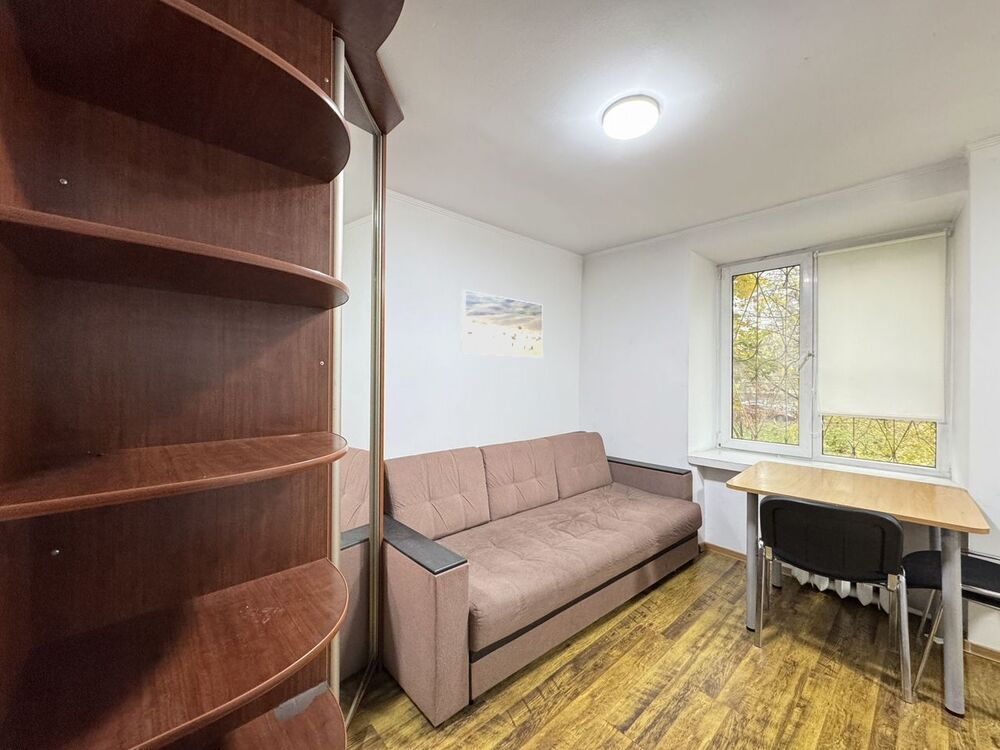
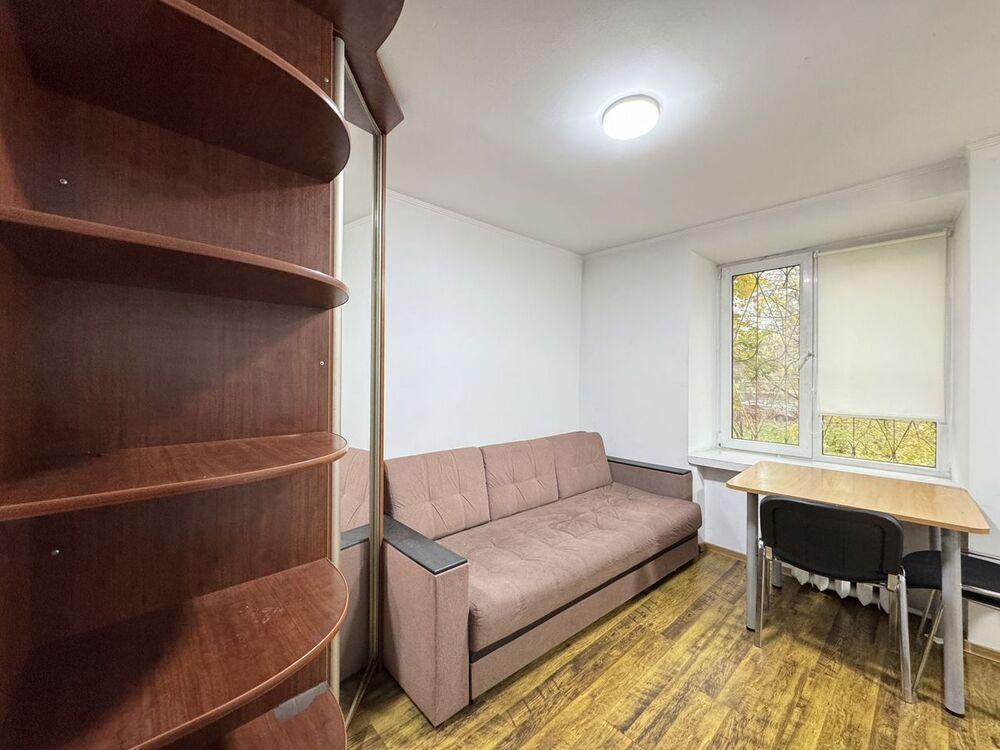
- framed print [460,289,544,359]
